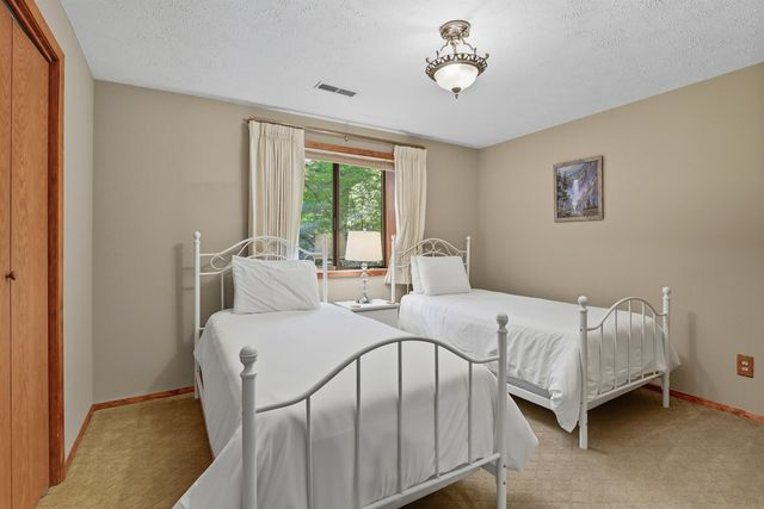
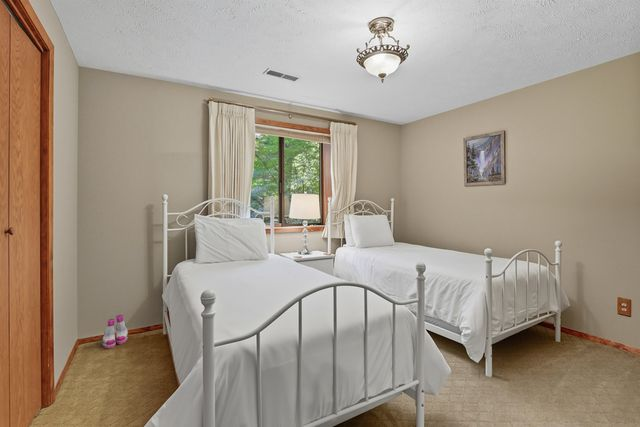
+ boots [101,314,129,349]
